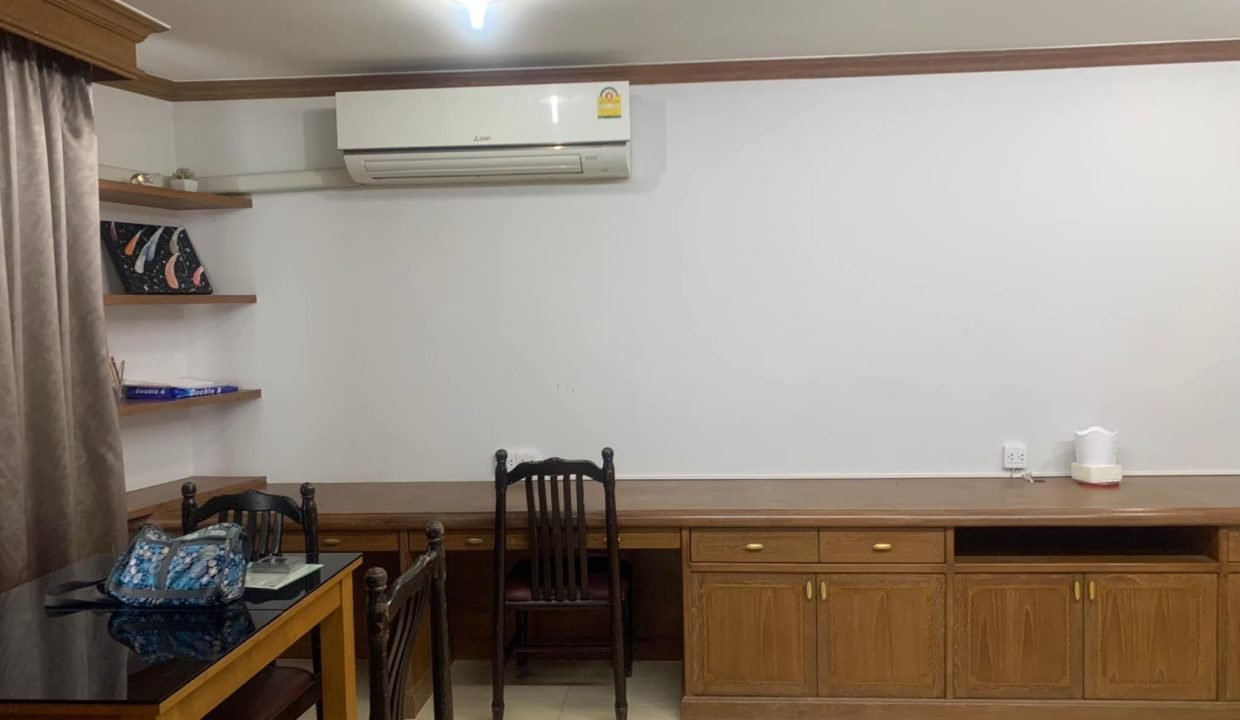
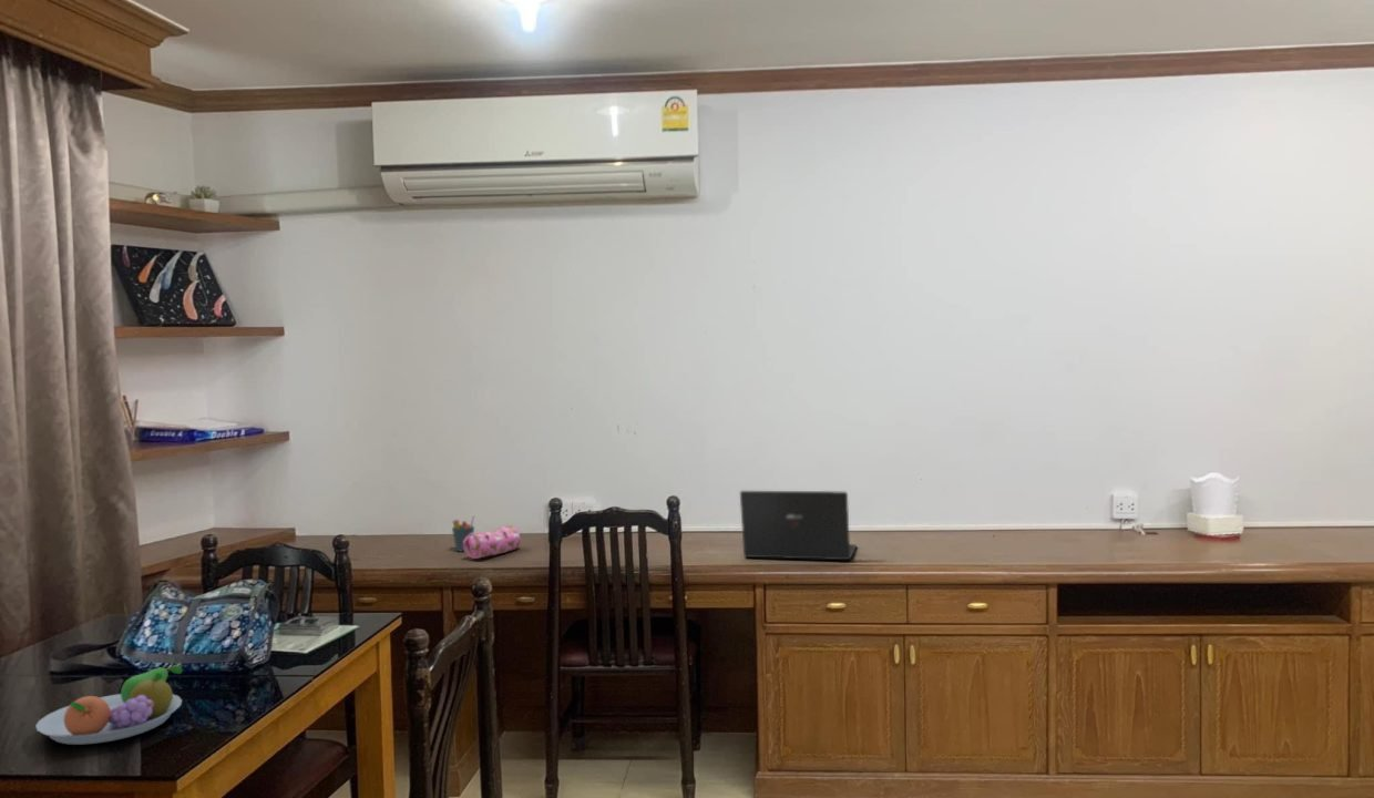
+ pencil case [463,524,522,560]
+ fruit bowl [34,664,183,746]
+ pen holder [451,514,475,552]
+ laptop [739,490,858,561]
